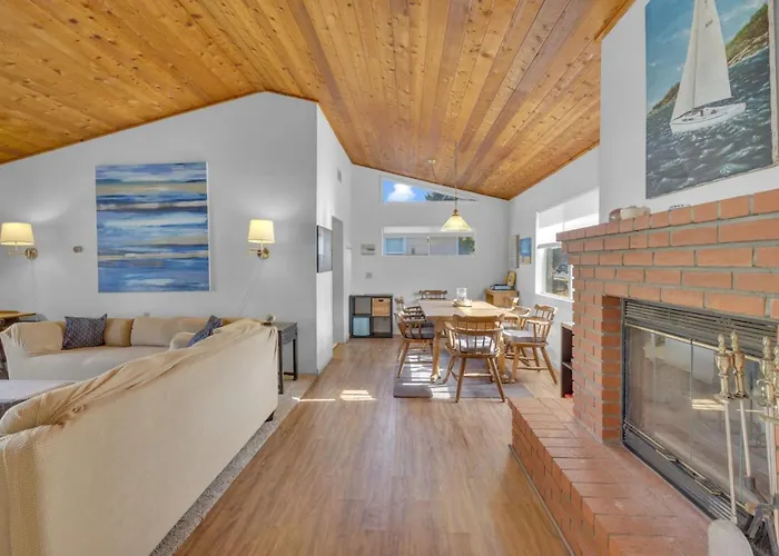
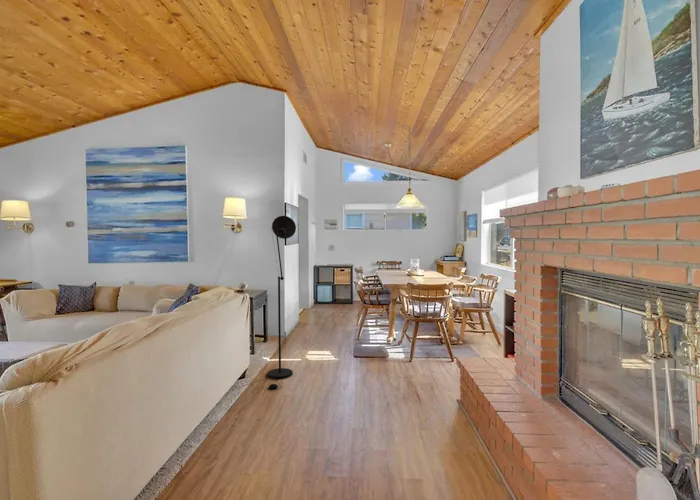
+ floor lamp [266,215,297,391]
